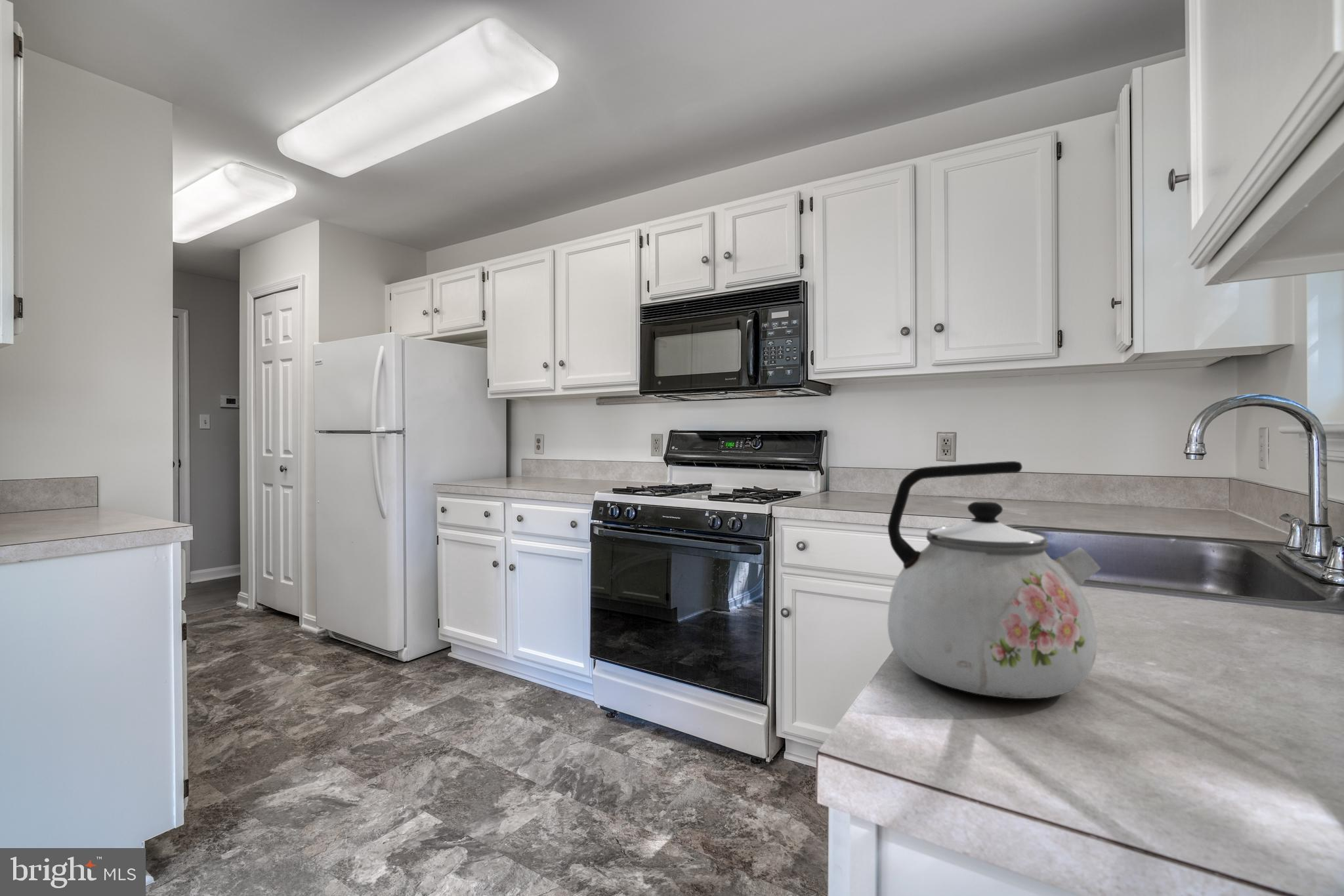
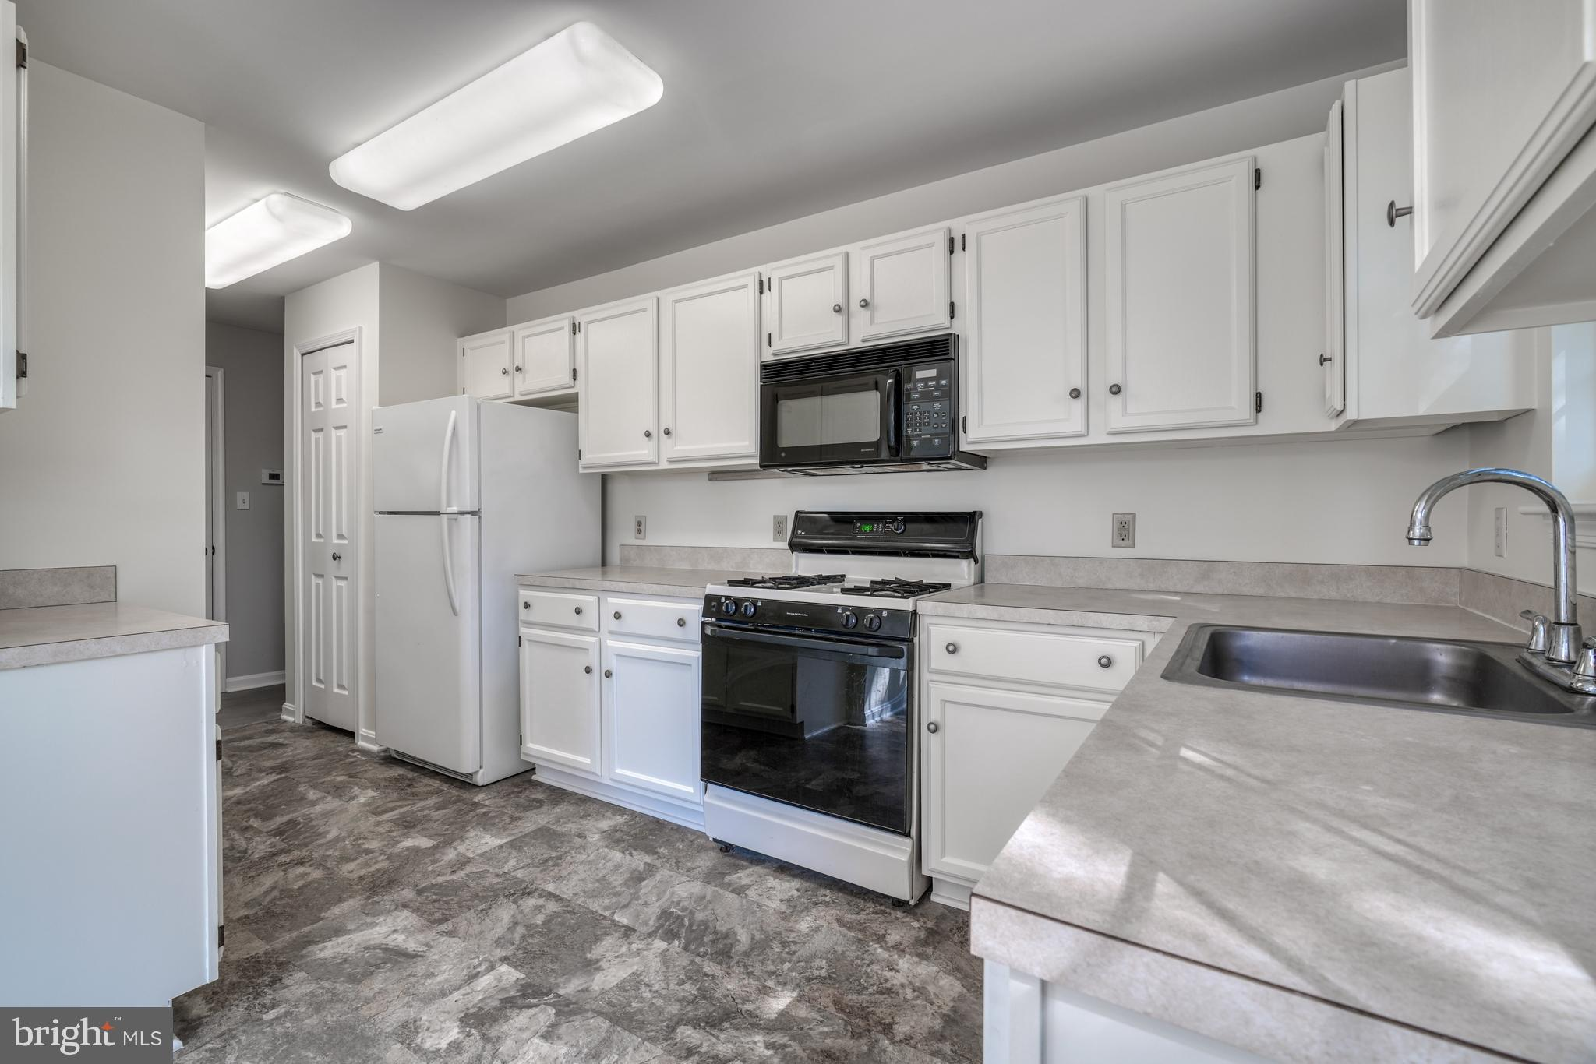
- kettle [887,460,1101,699]
